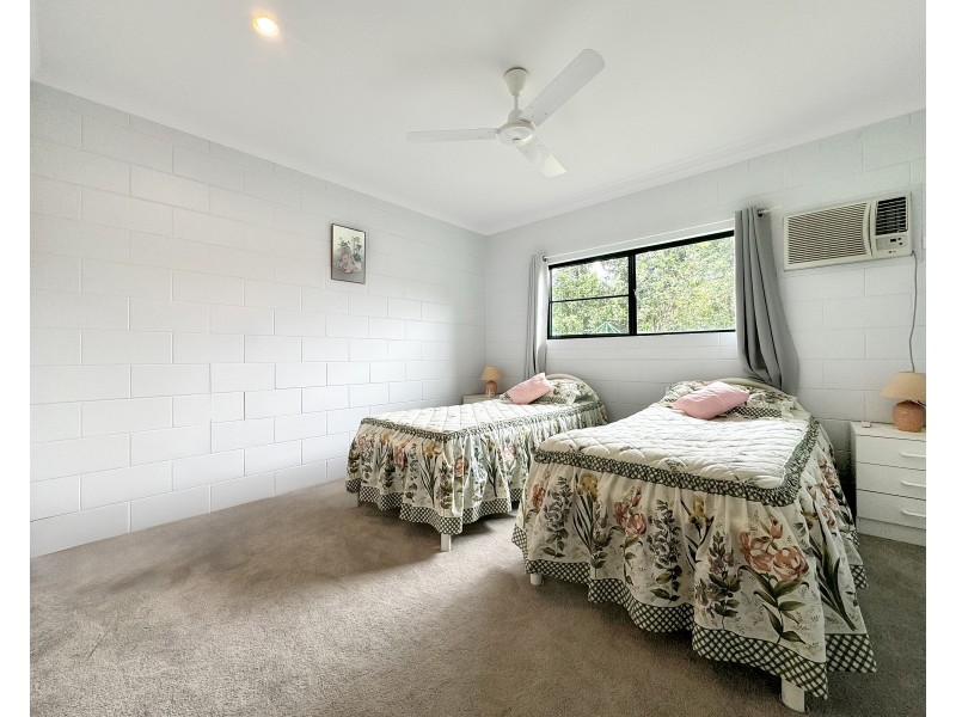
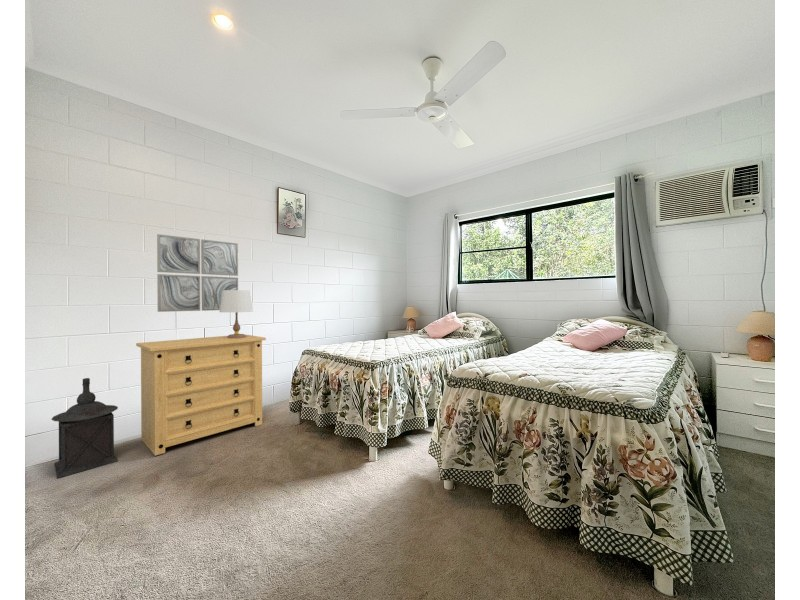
+ wall art [156,233,239,313]
+ lantern [50,377,119,479]
+ table lamp [219,289,254,338]
+ dresser [135,334,267,457]
